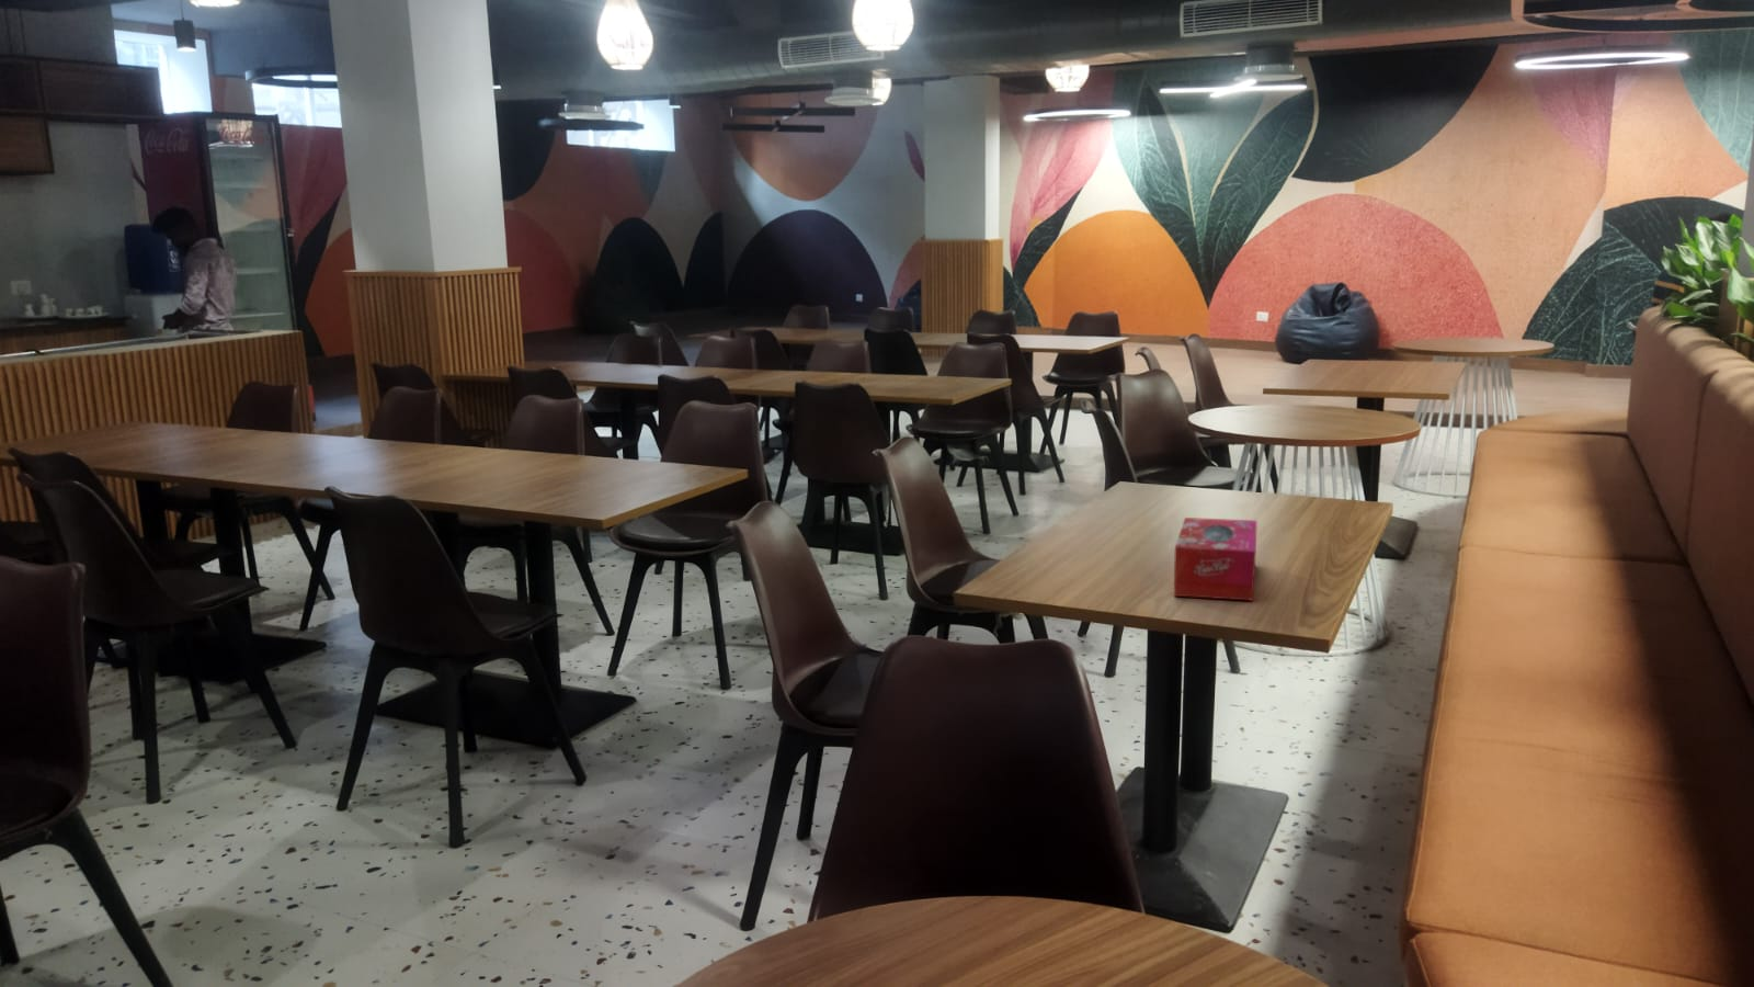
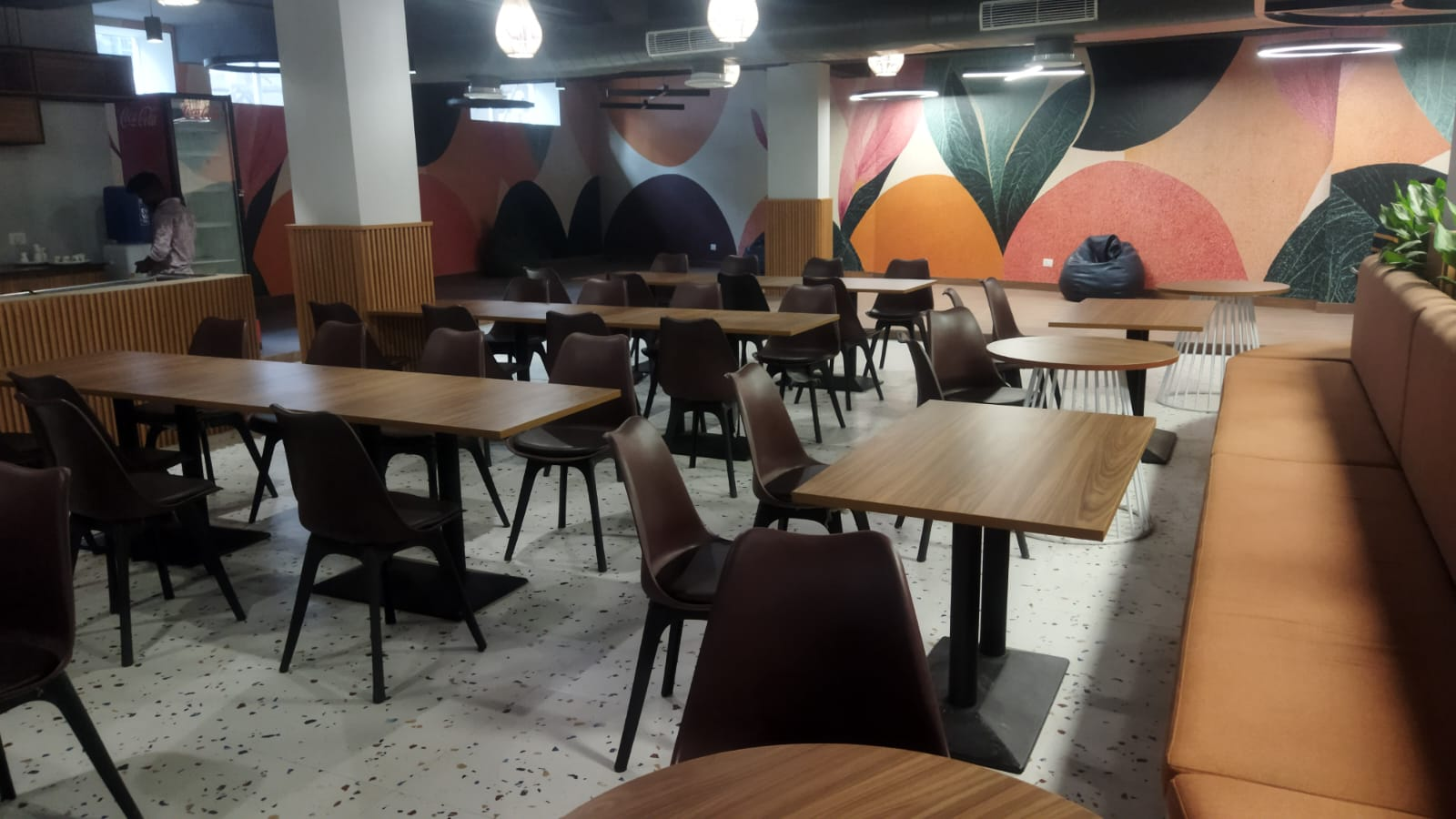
- tissue box [1173,517,1259,603]
